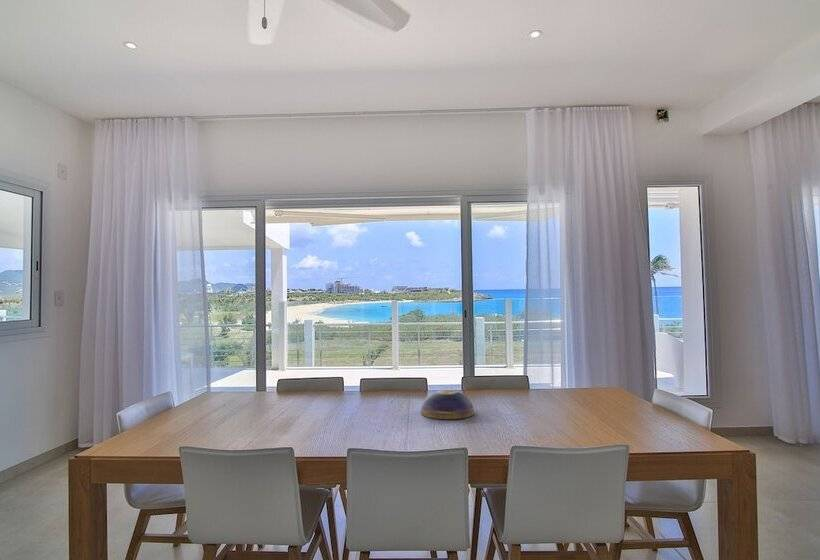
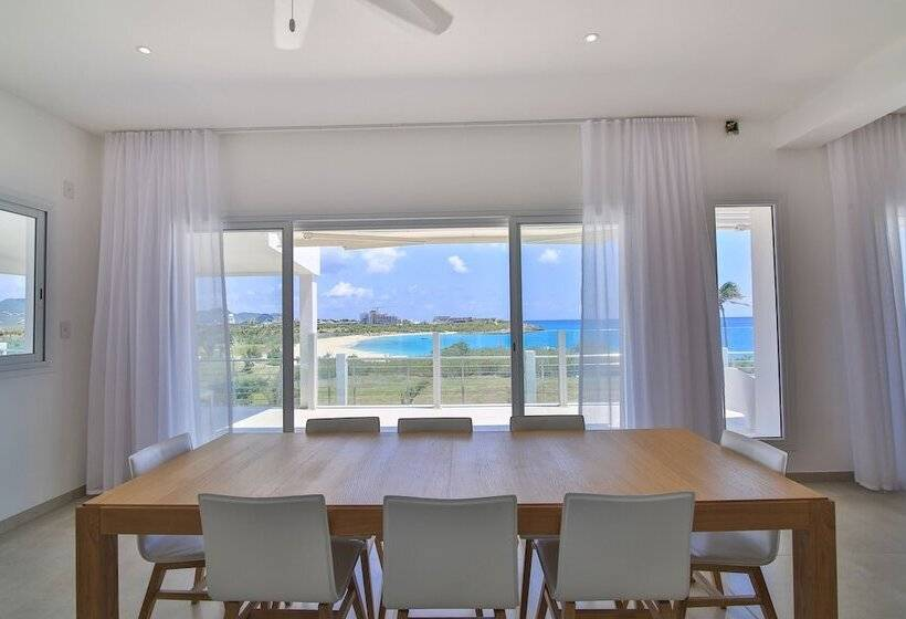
- decorative bowl [420,389,475,420]
